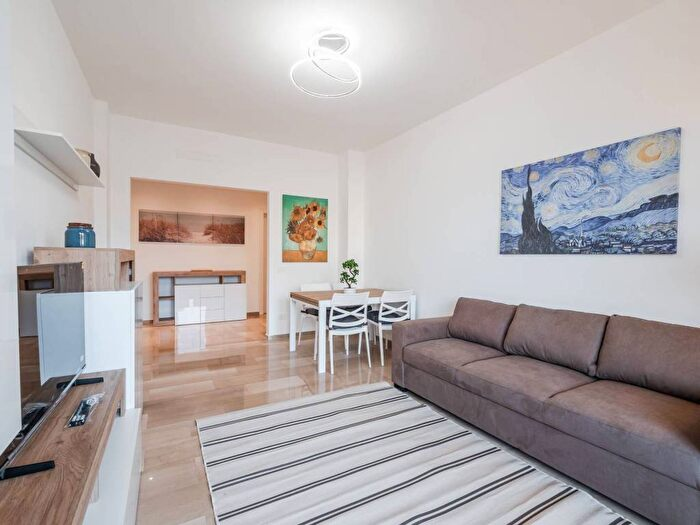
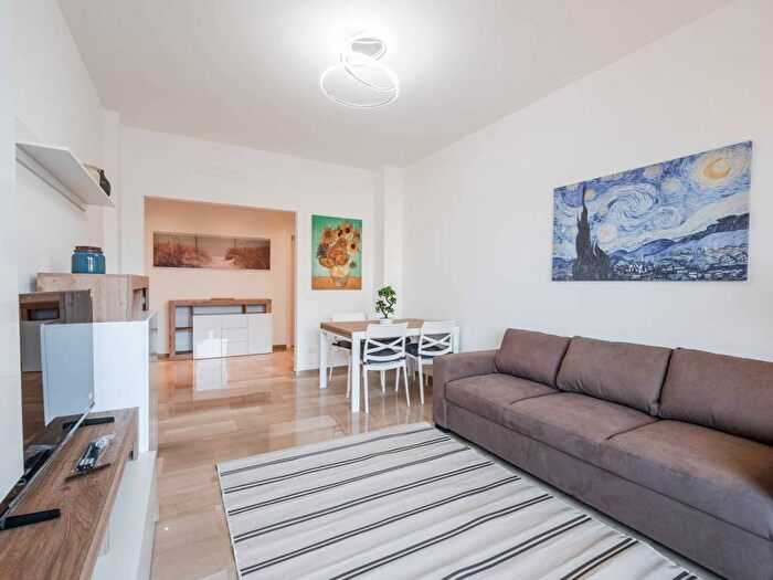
+ pen [61,462,115,483]
